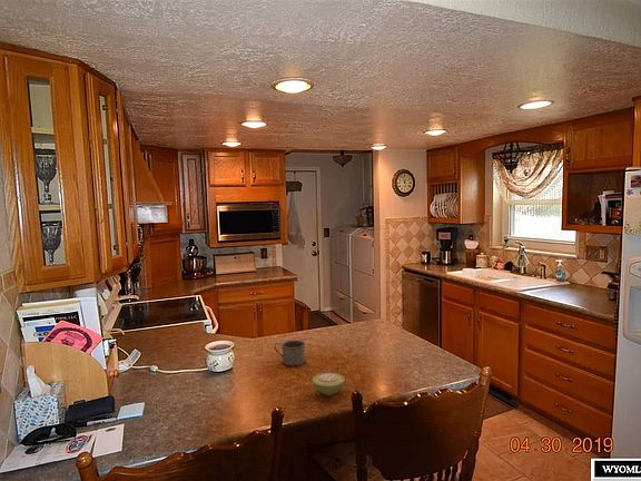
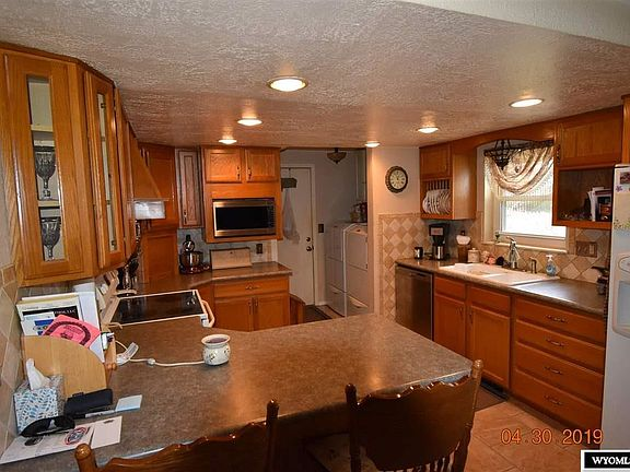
- mug [274,338,306,366]
- sugar bowl [312,372,345,396]
